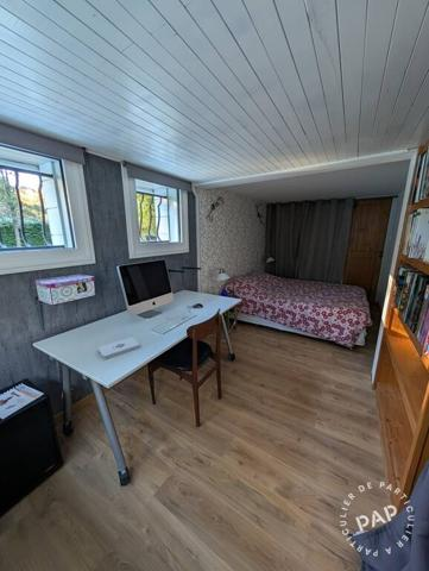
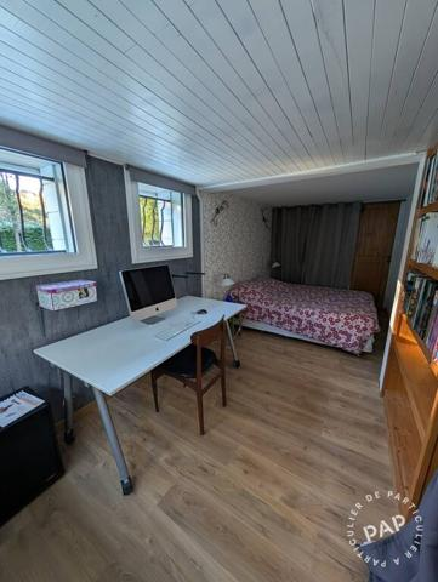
- notepad [96,335,140,359]
